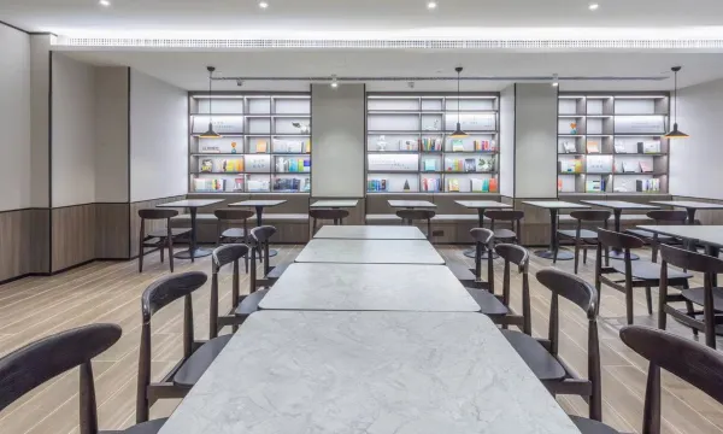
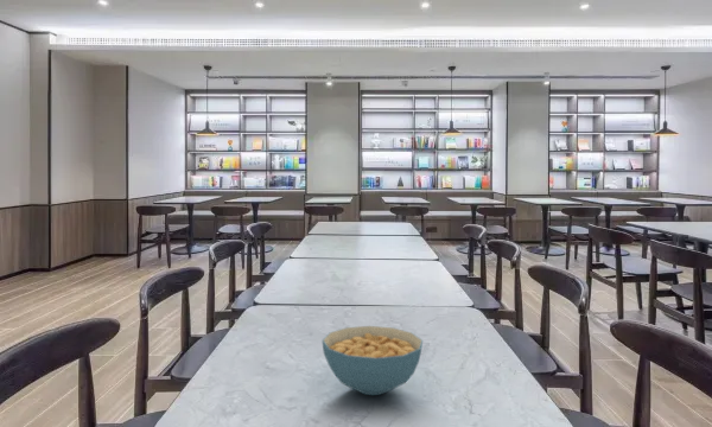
+ cereal bowl [320,325,424,396]
